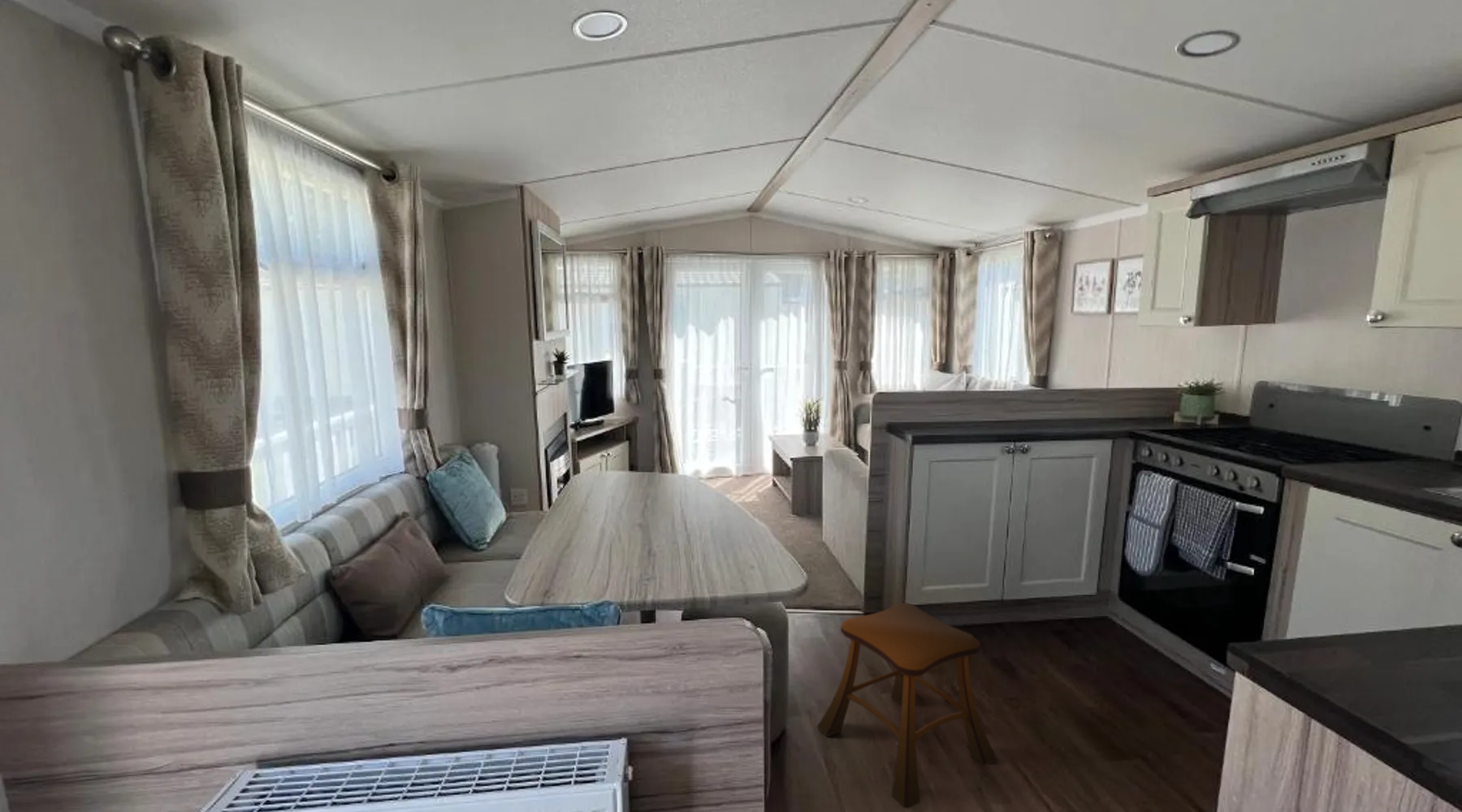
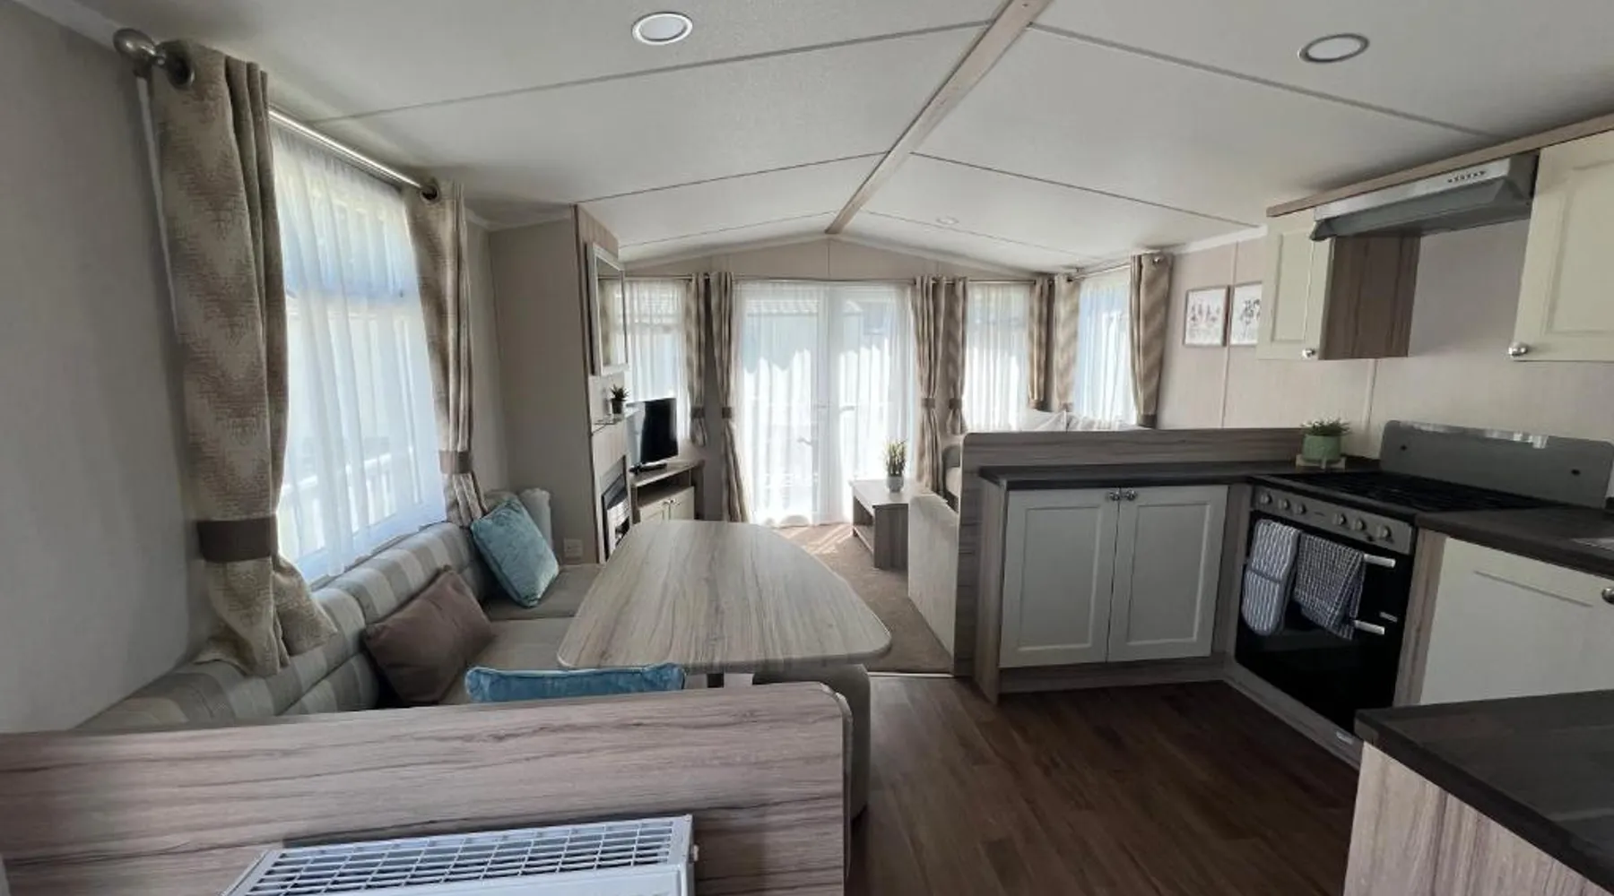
- stool [816,602,997,810]
